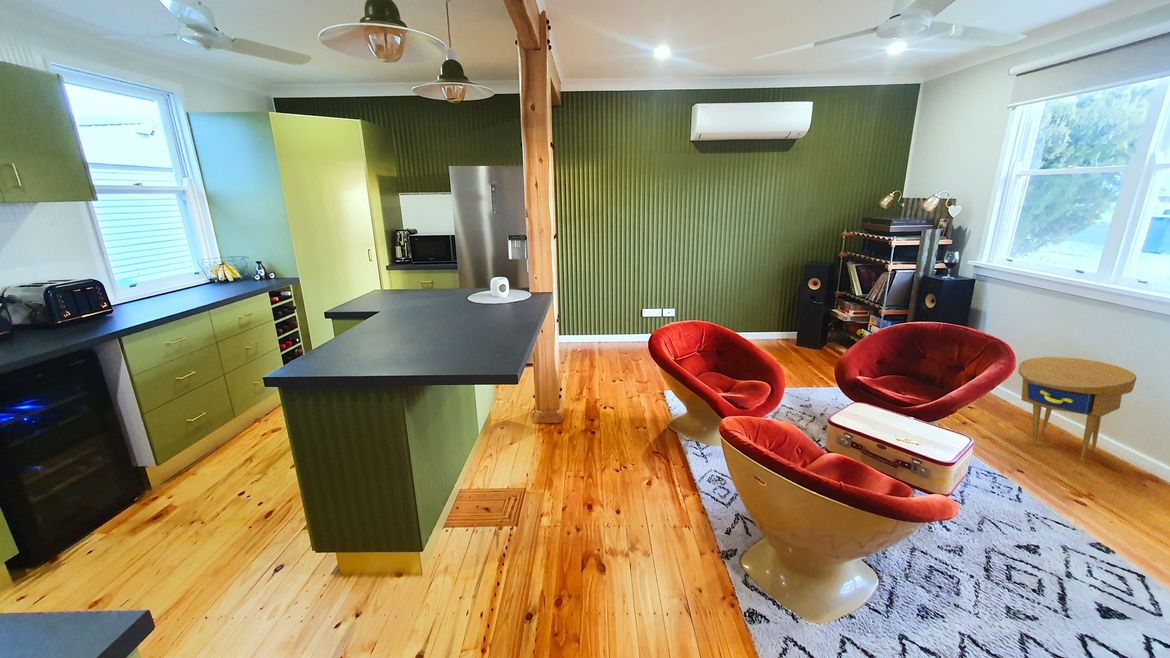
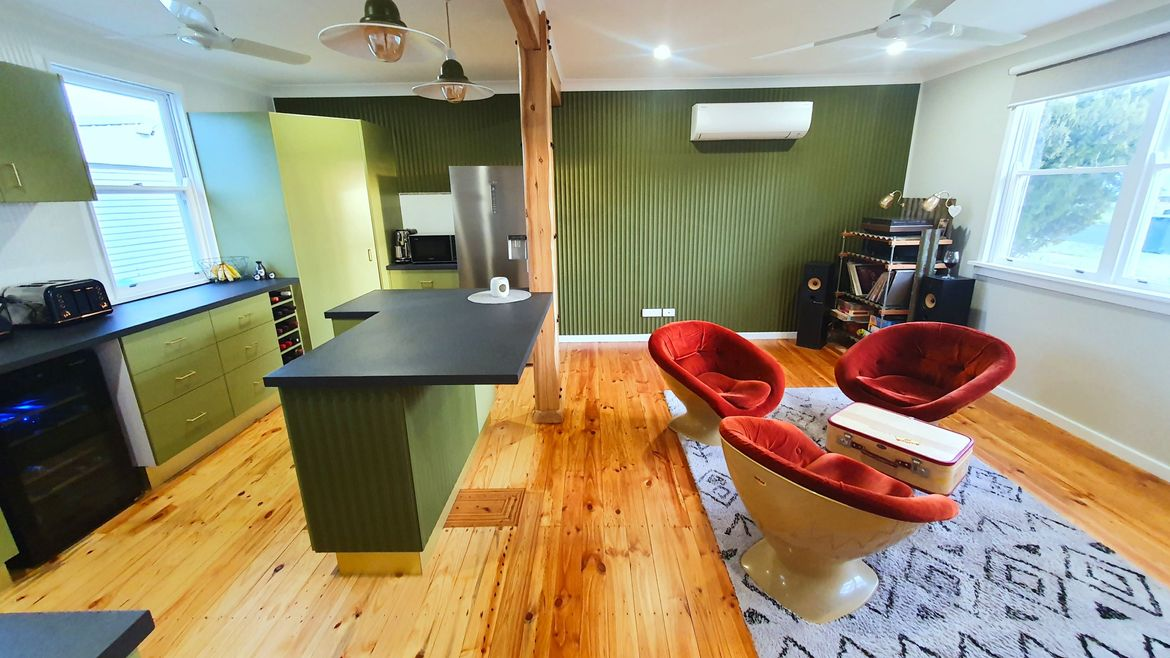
- side table [1018,356,1137,462]
